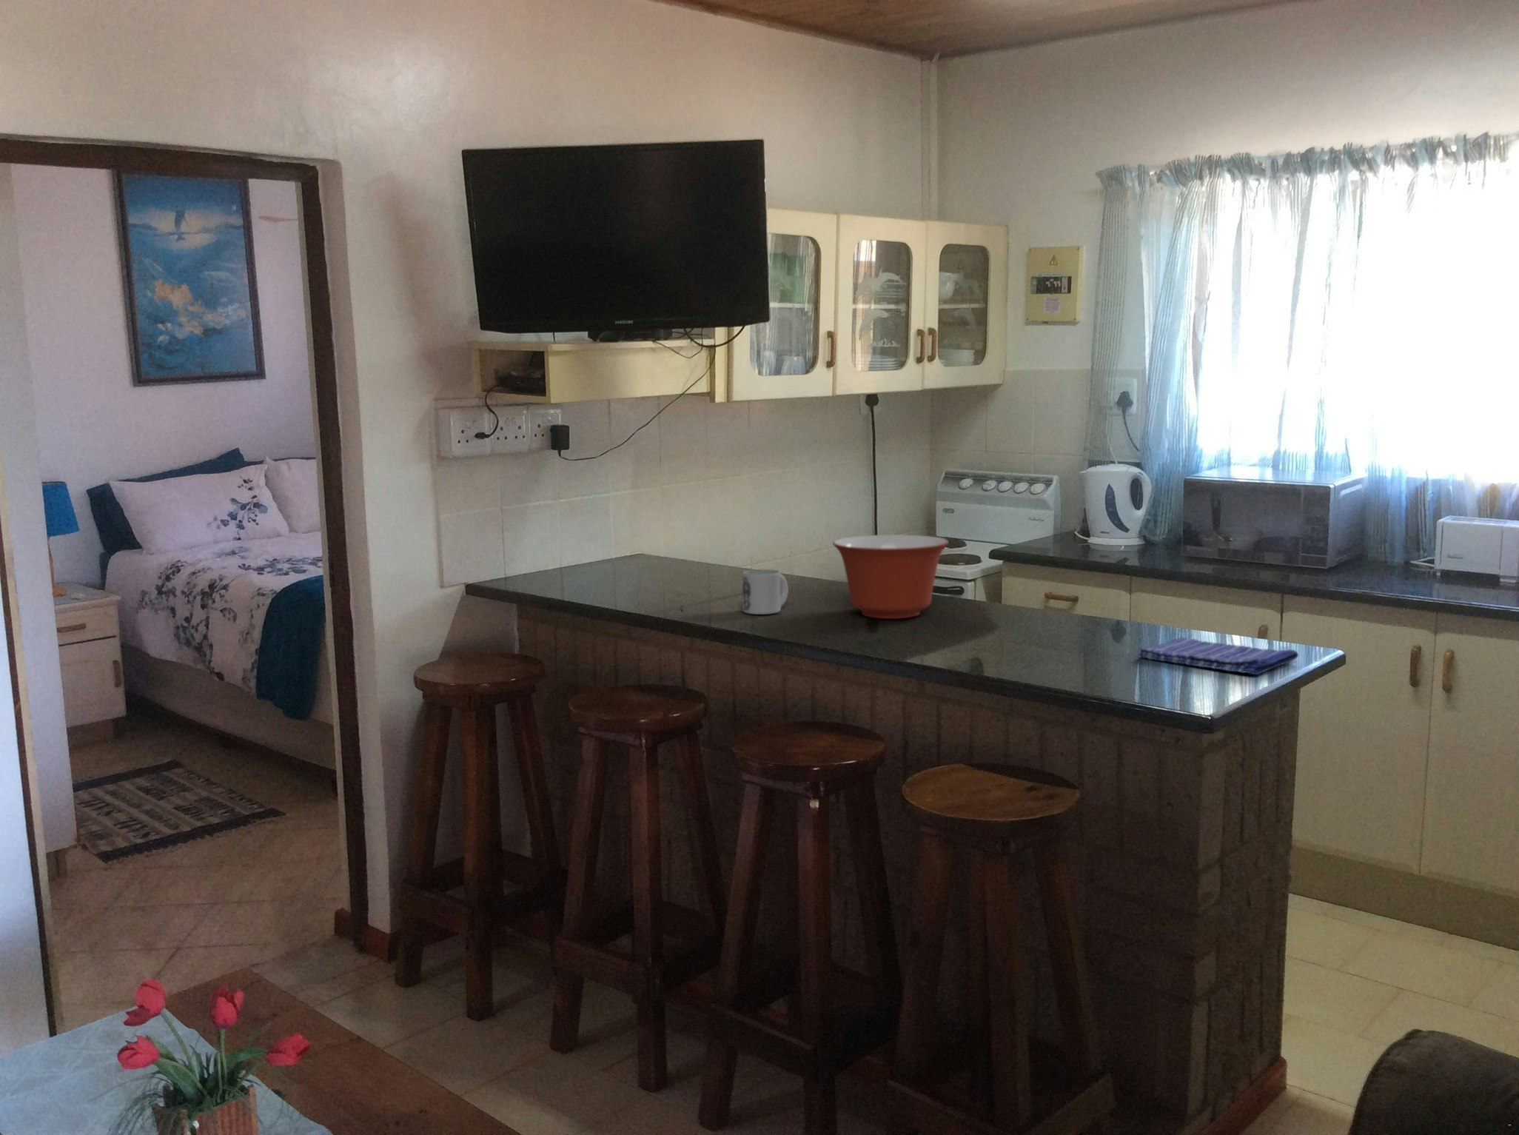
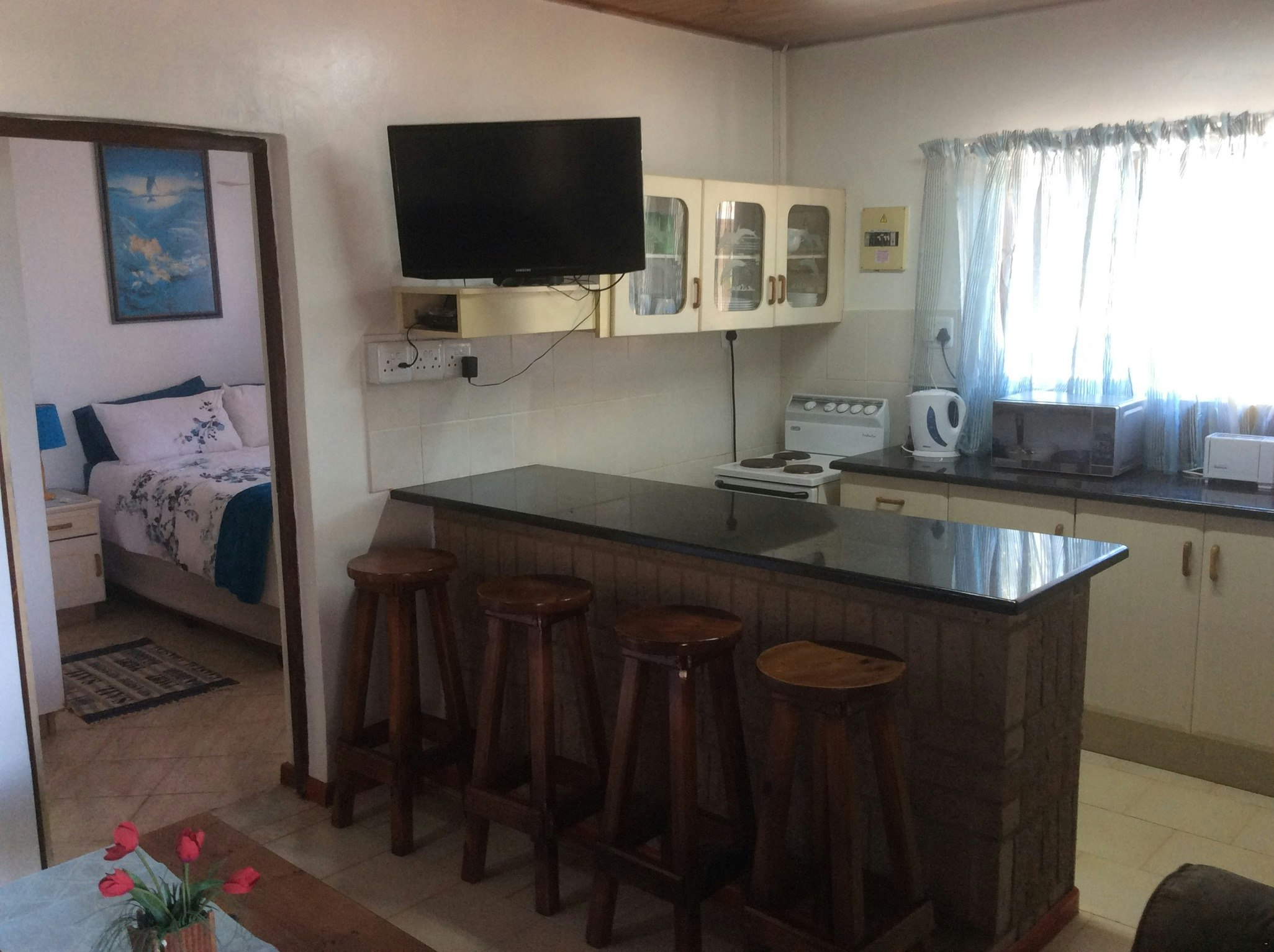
- mug [740,569,789,615]
- mixing bowl [832,534,950,620]
- dish towel [1137,637,1300,675]
